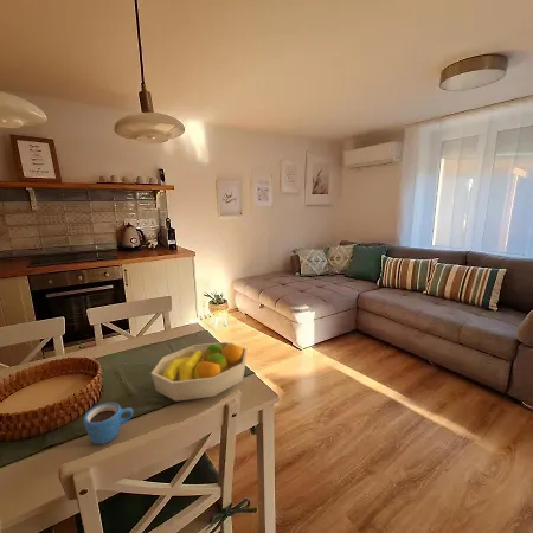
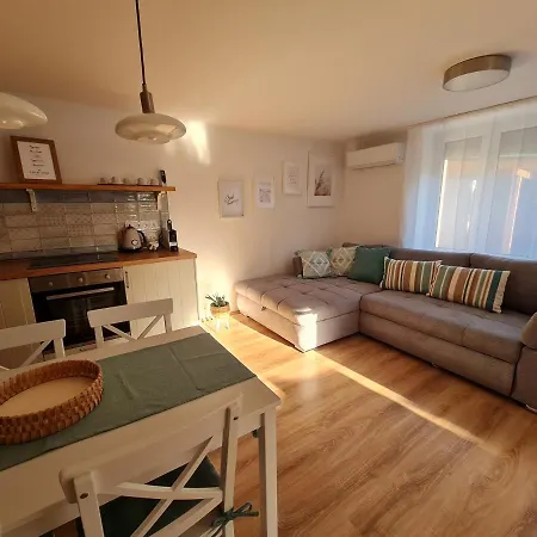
- mug [82,402,134,445]
- fruit bowl [150,341,249,402]
